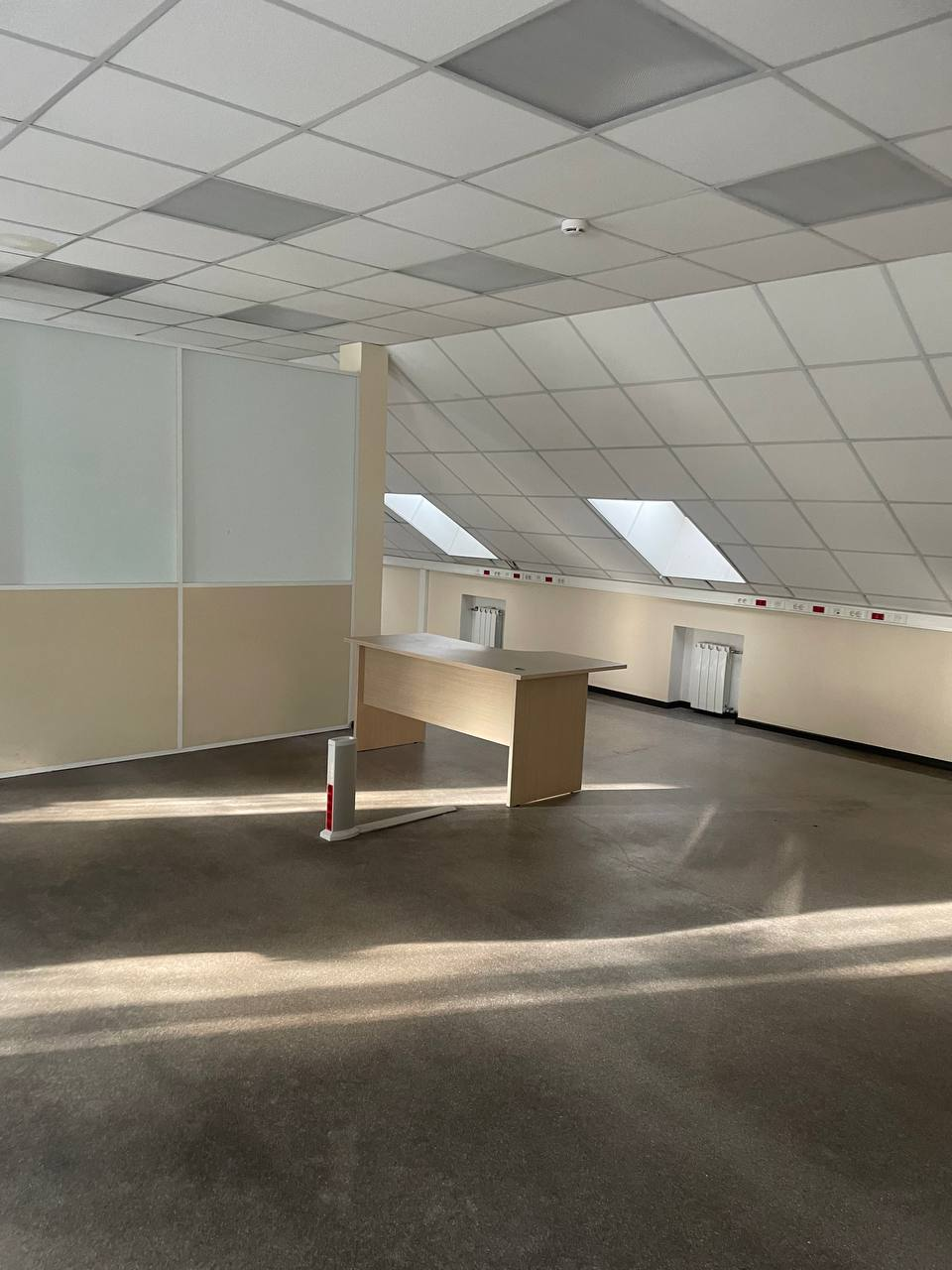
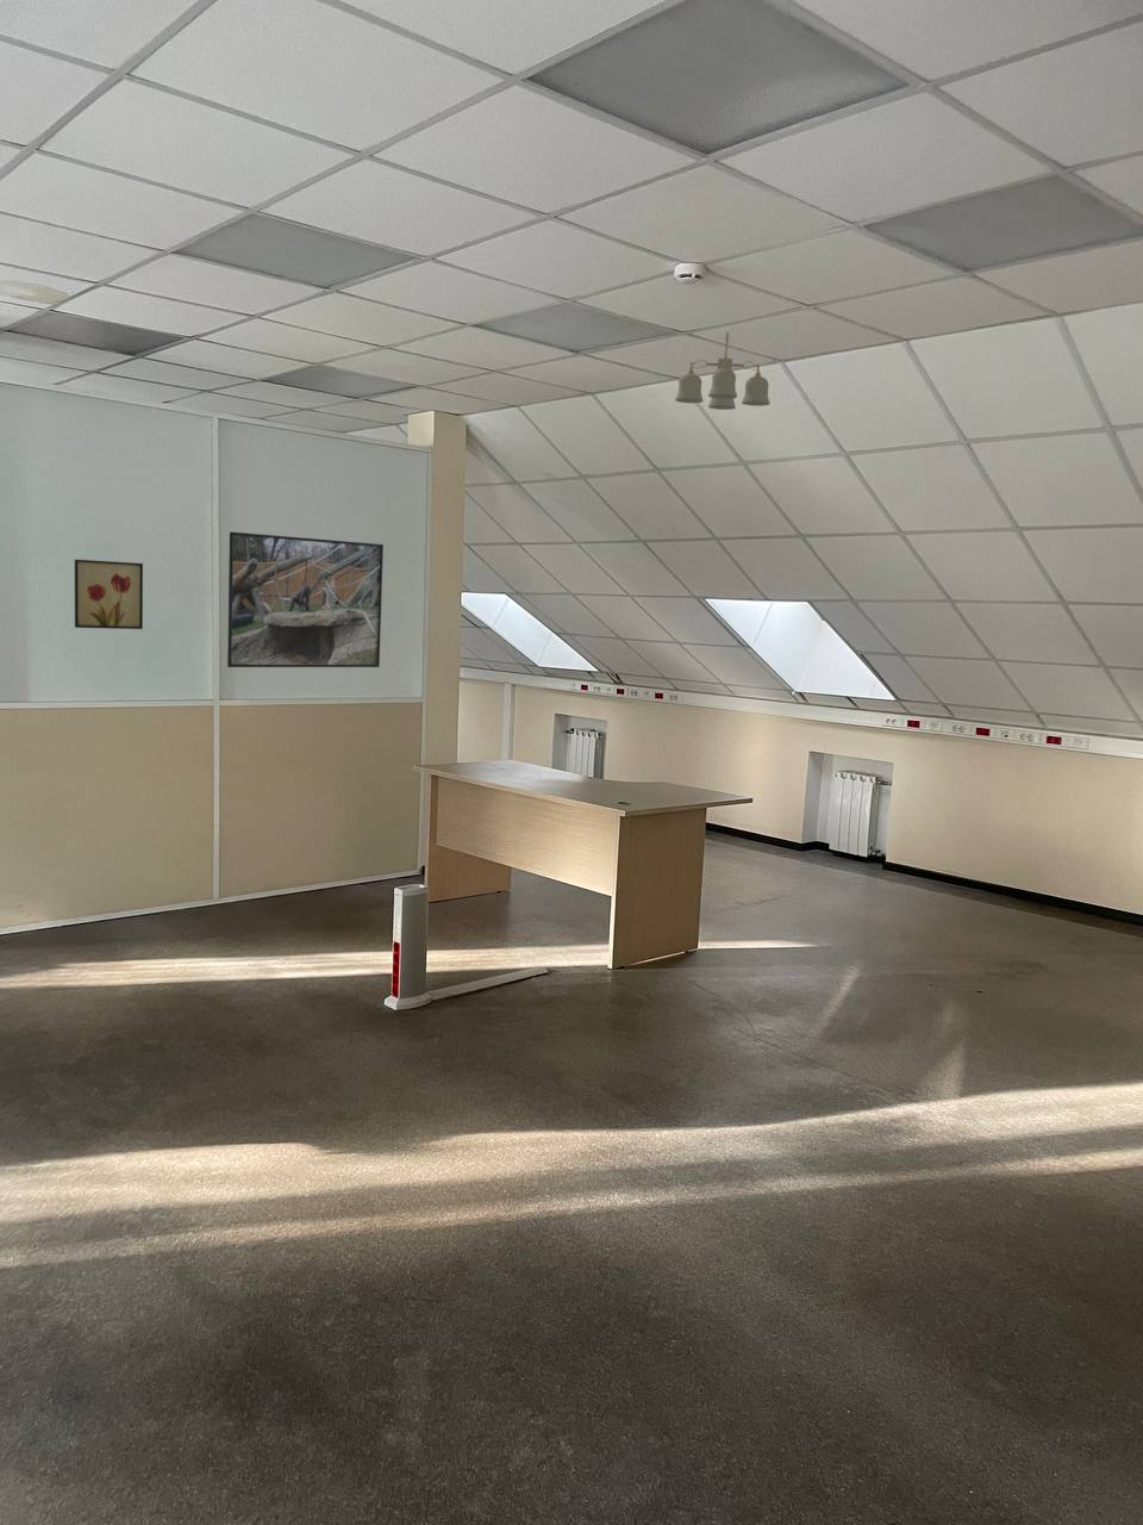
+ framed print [226,532,384,669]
+ ceiling light fixture [674,331,771,411]
+ wall art [73,558,144,630]
